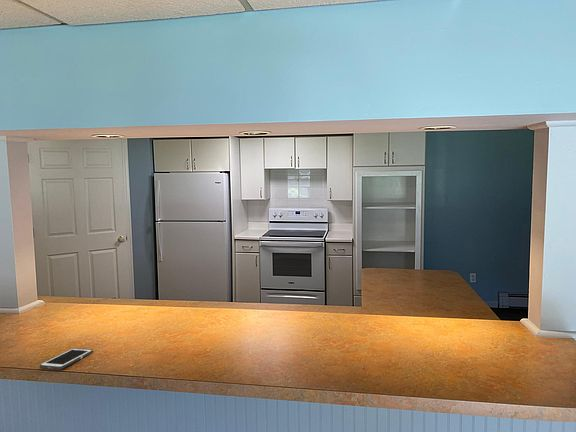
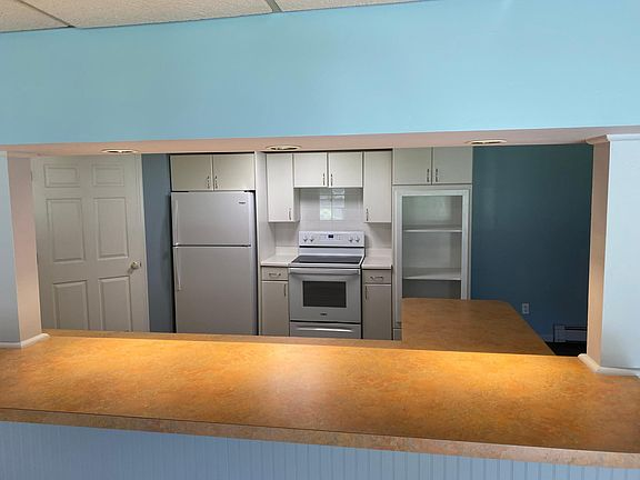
- cell phone [39,347,94,370]
